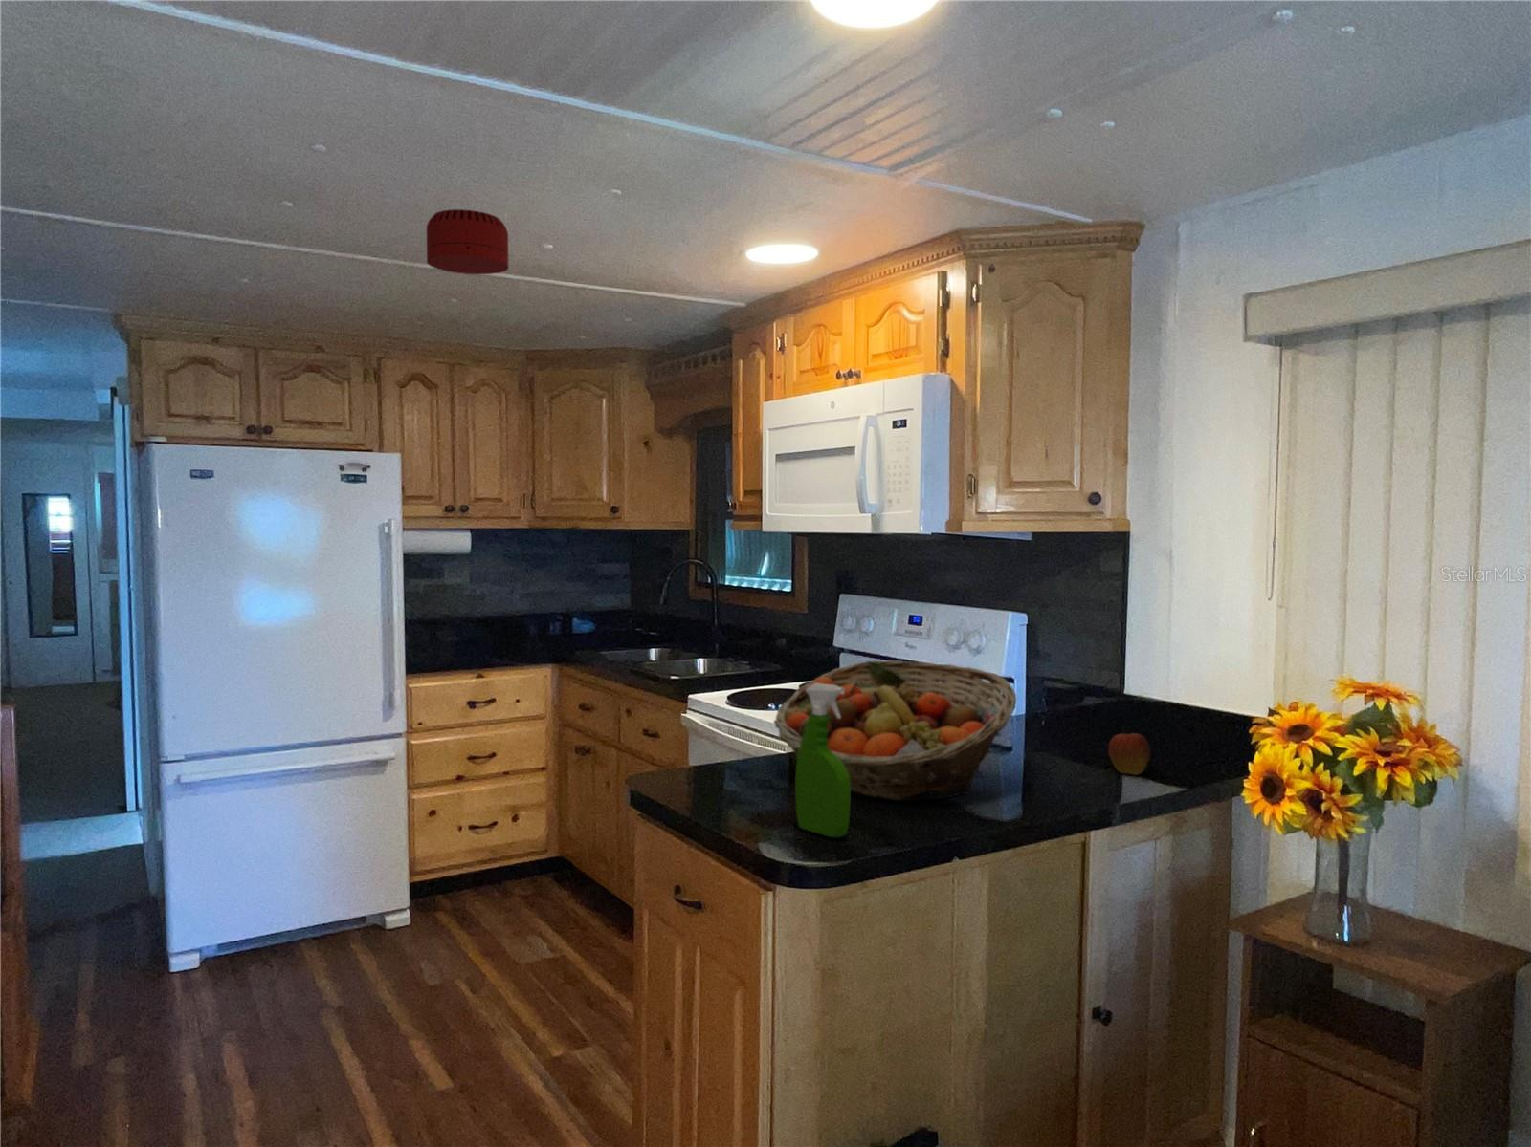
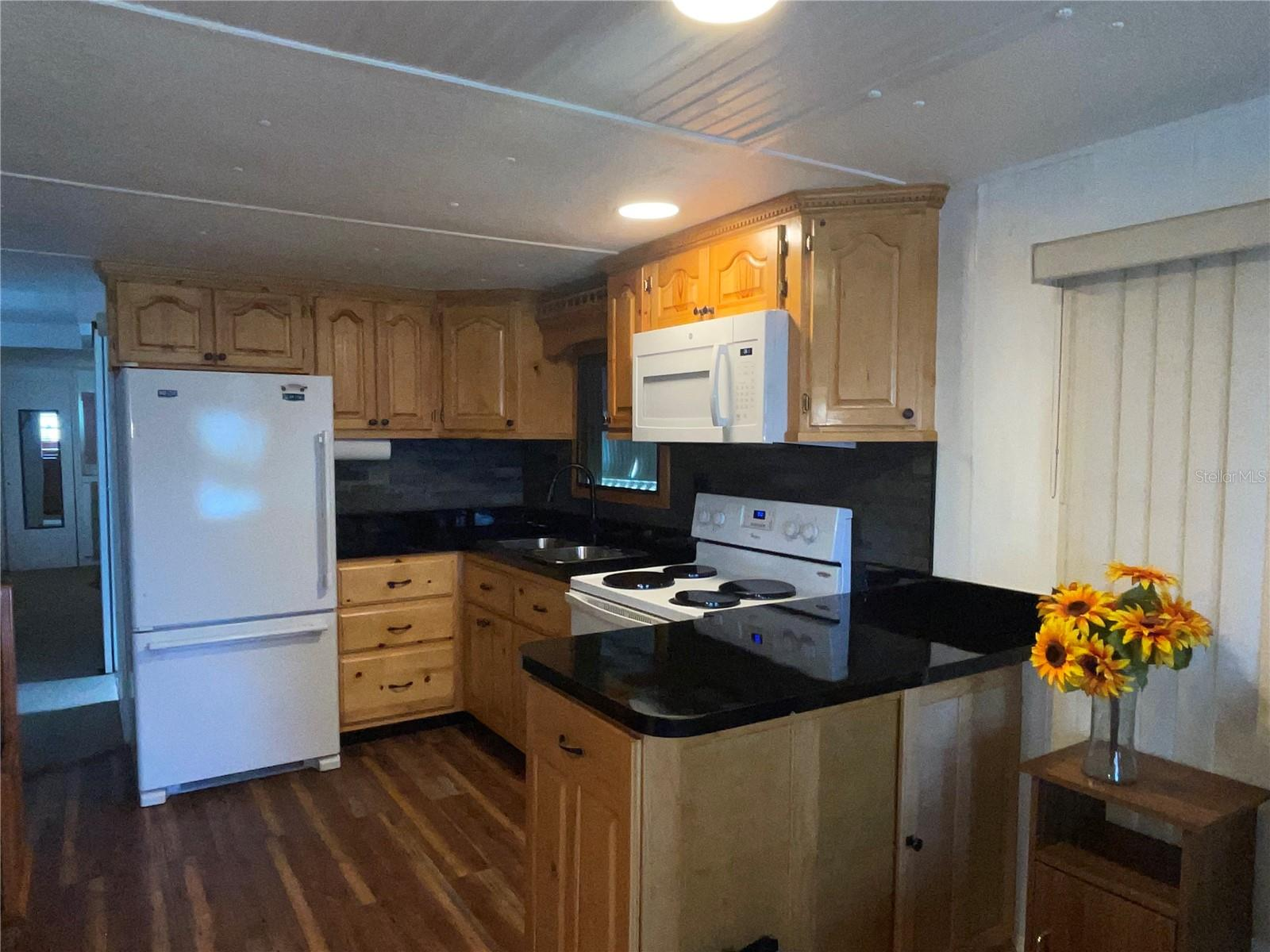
- smoke detector [426,208,509,275]
- fruit basket [773,659,1017,802]
- apple [1108,724,1151,776]
- spray bottle [794,683,851,839]
